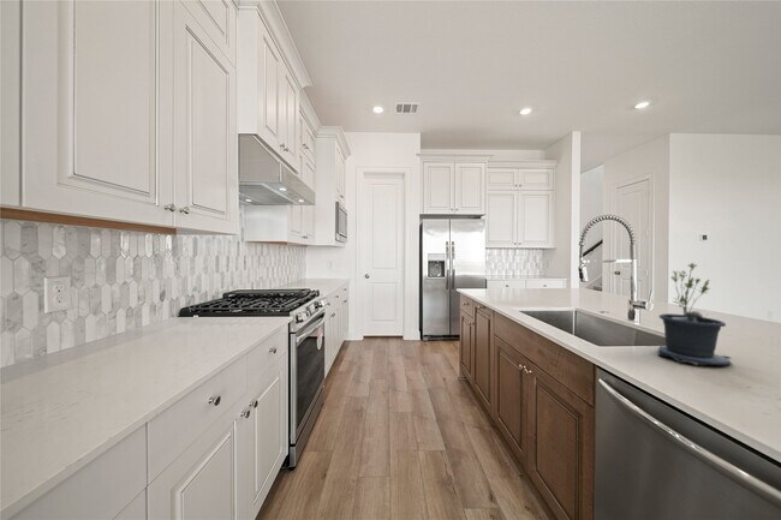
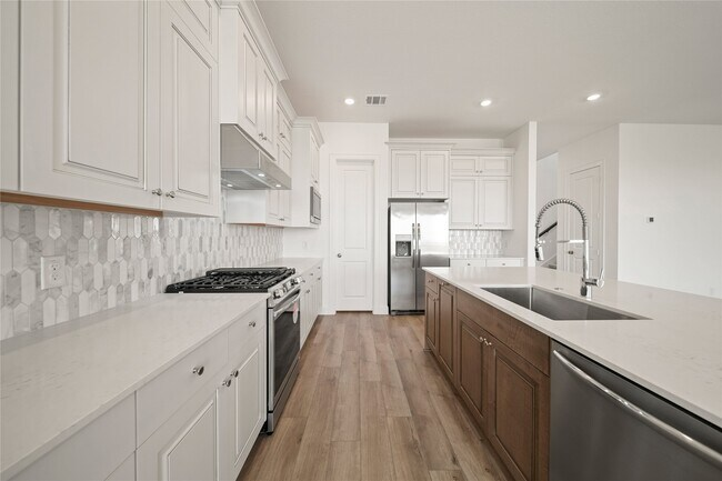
- potted plant [656,262,734,366]
